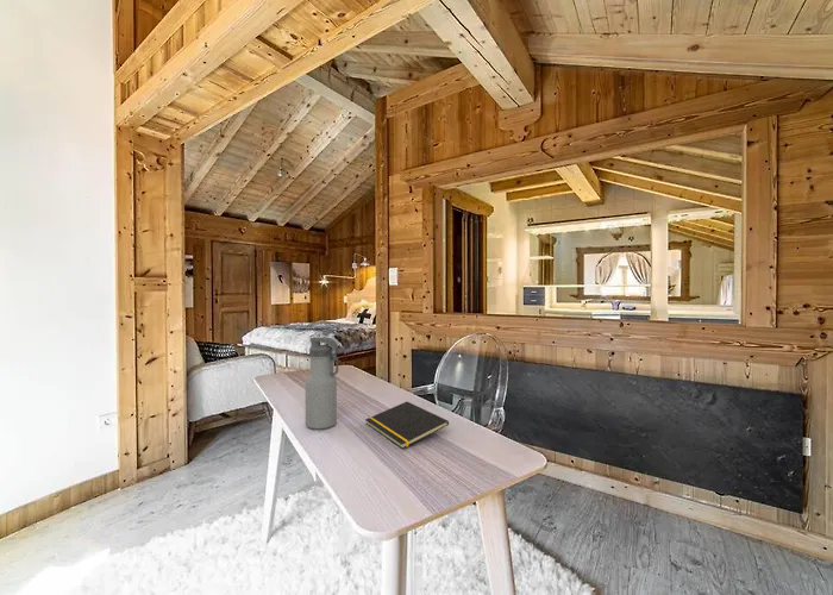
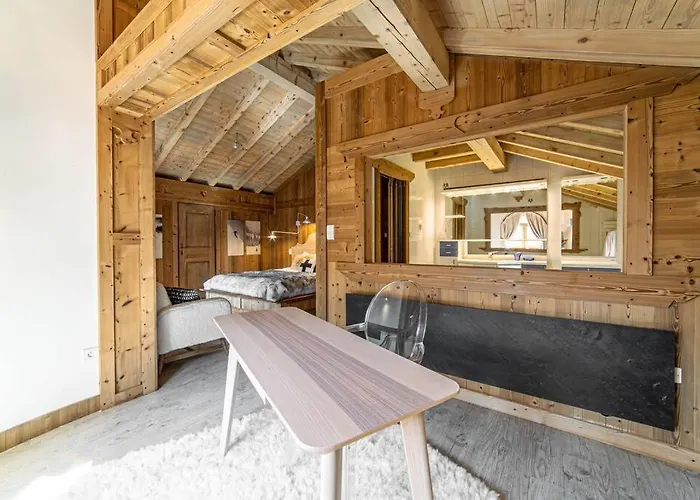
- notepad [364,401,450,450]
- water bottle [303,336,339,431]
